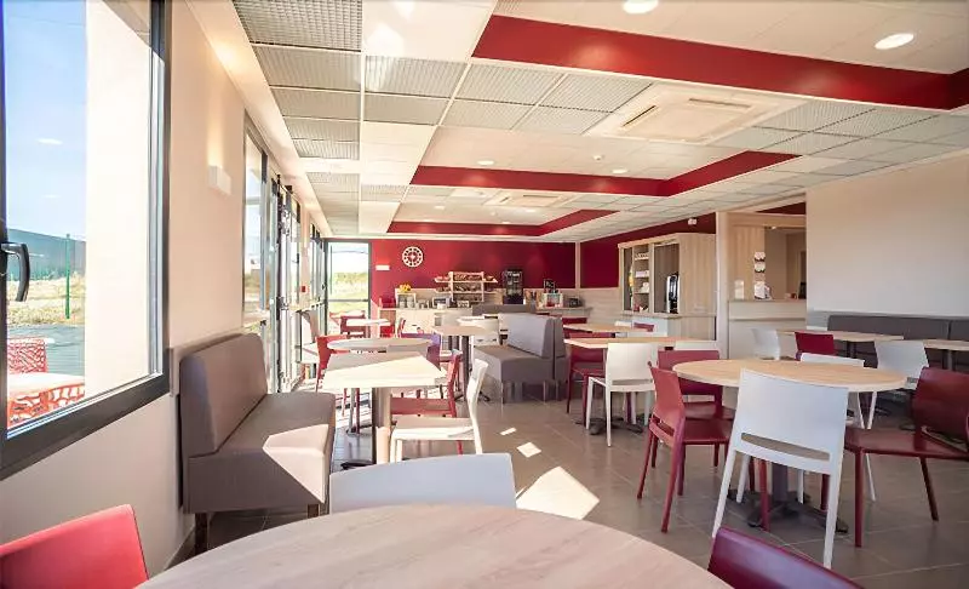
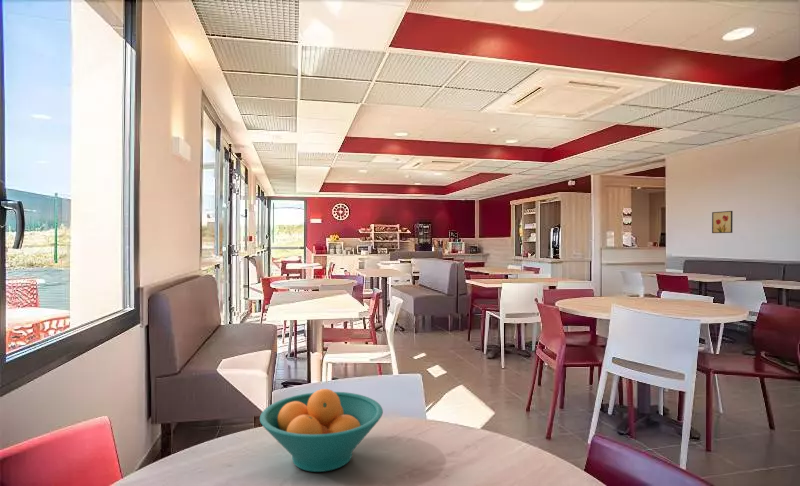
+ fruit bowl [259,388,384,473]
+ wall art [711,210,734,234]
